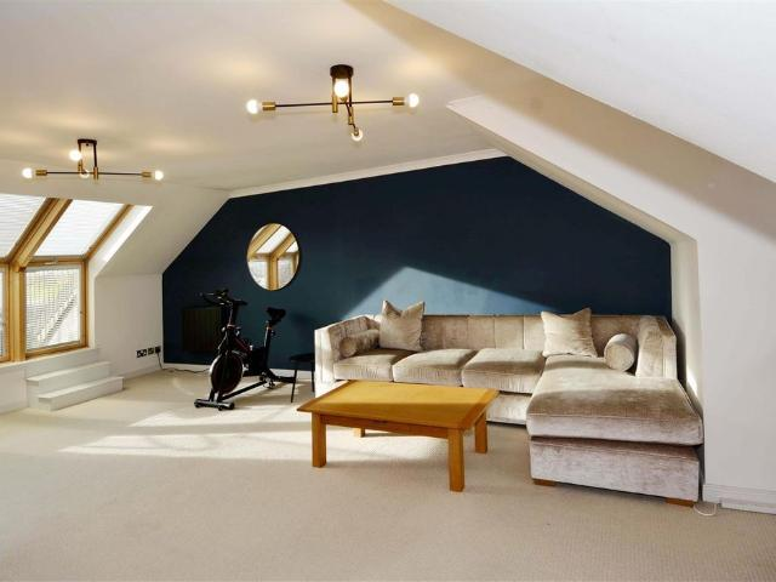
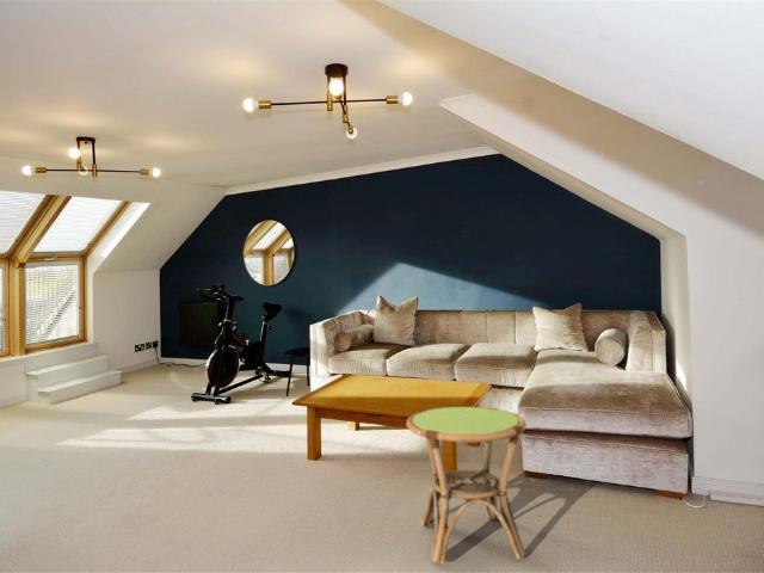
+ side table [405,406,528,565]
